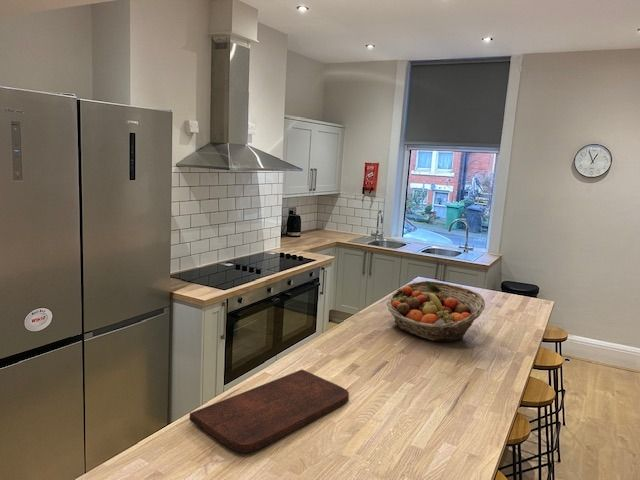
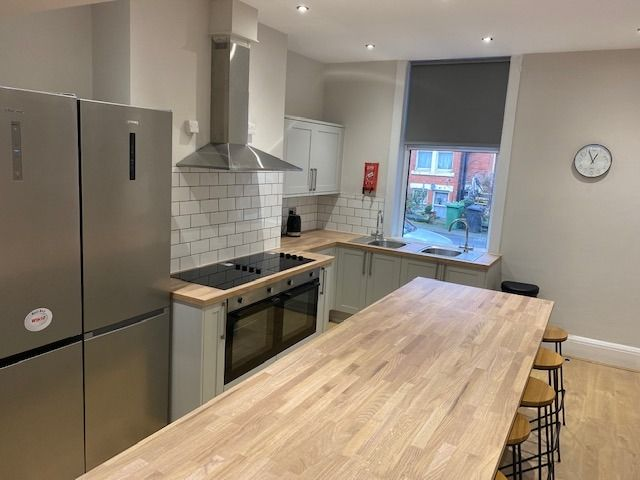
- cutting board [188,368,350,454]
- fruit basket [386,280,486,343]
